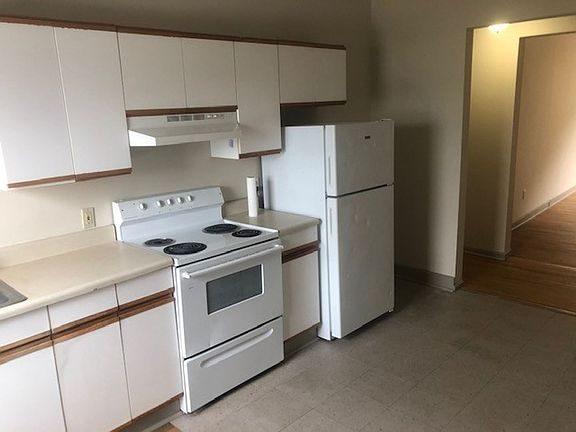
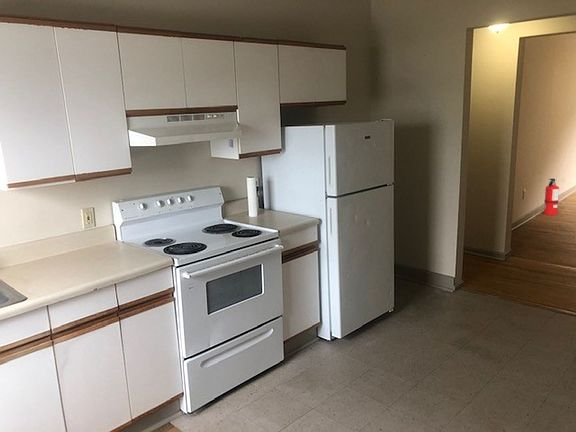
+ fire extinguisher [543,178,564,216]
